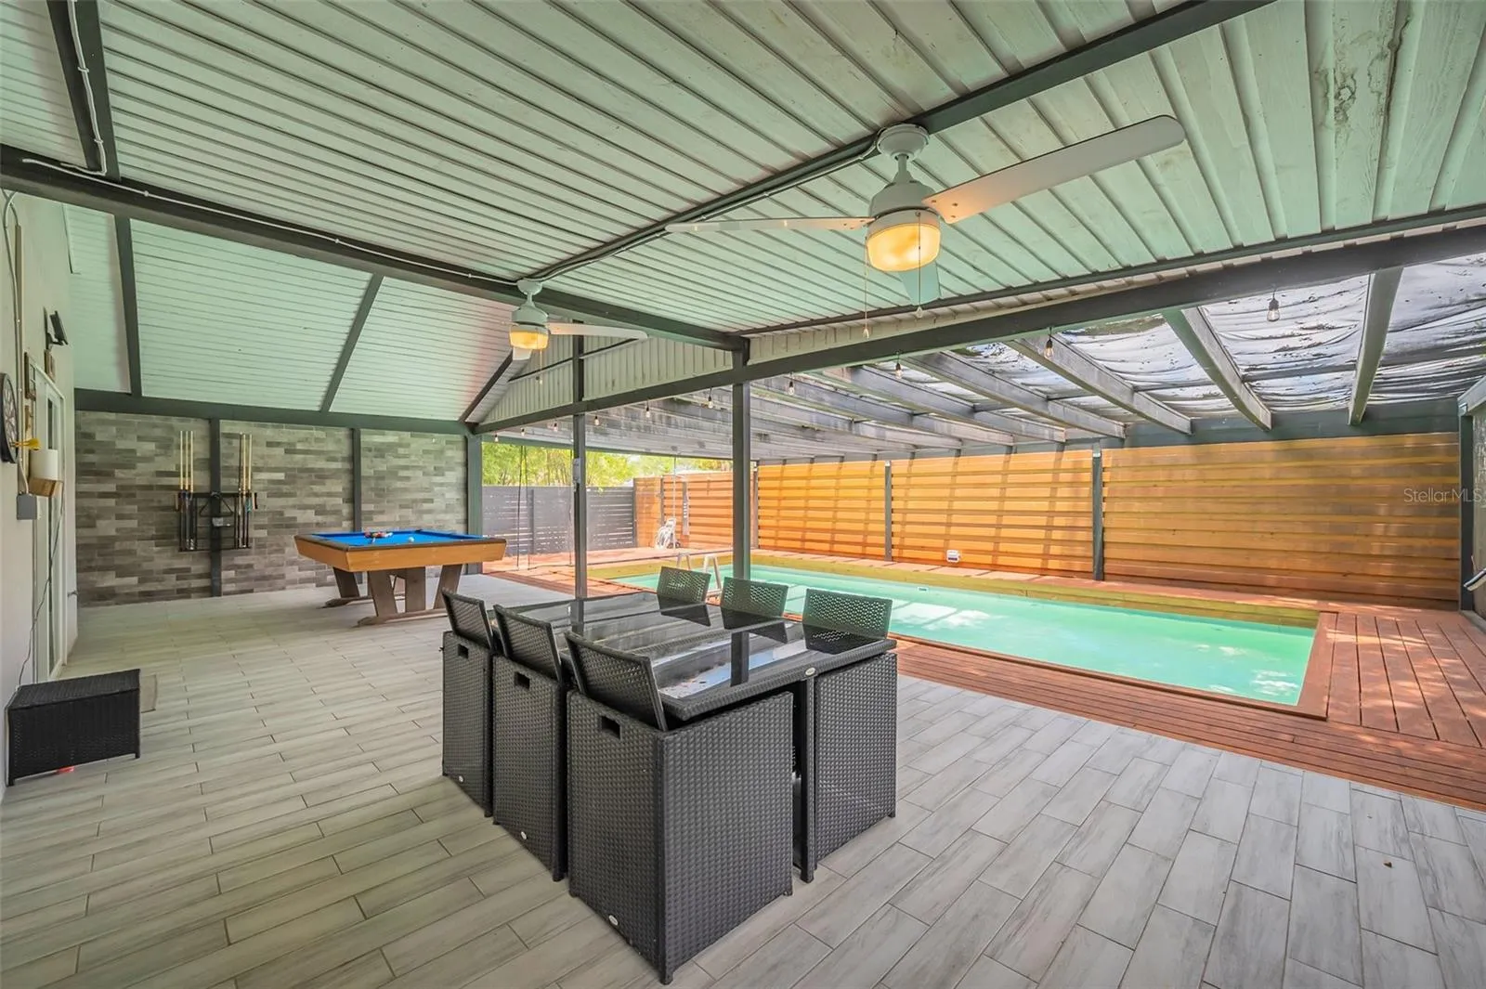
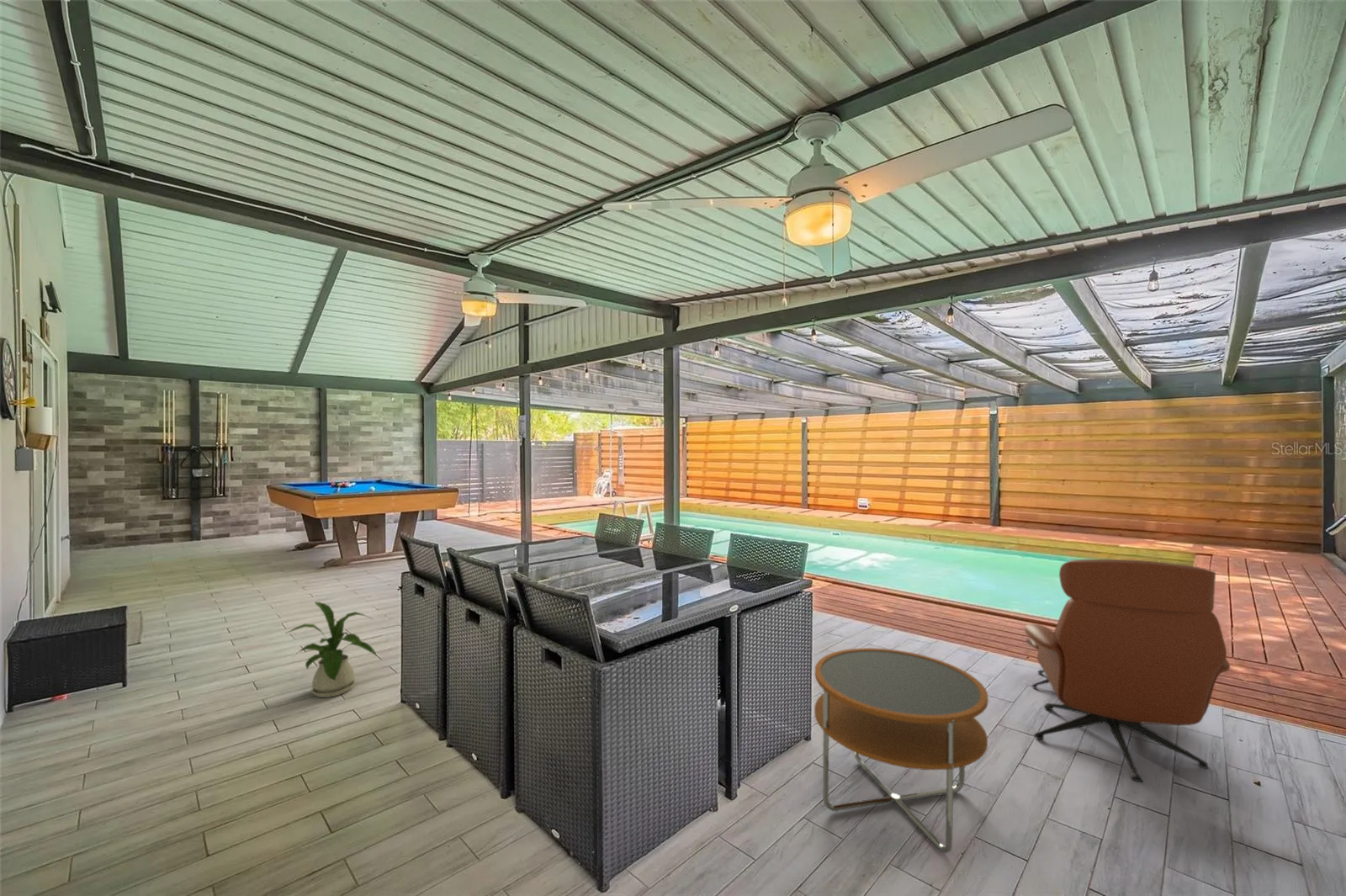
+ house plant [284,601,377,698]
+ lounge chair [1024,559,1231,783]
+ side table [813,647,989,854]
